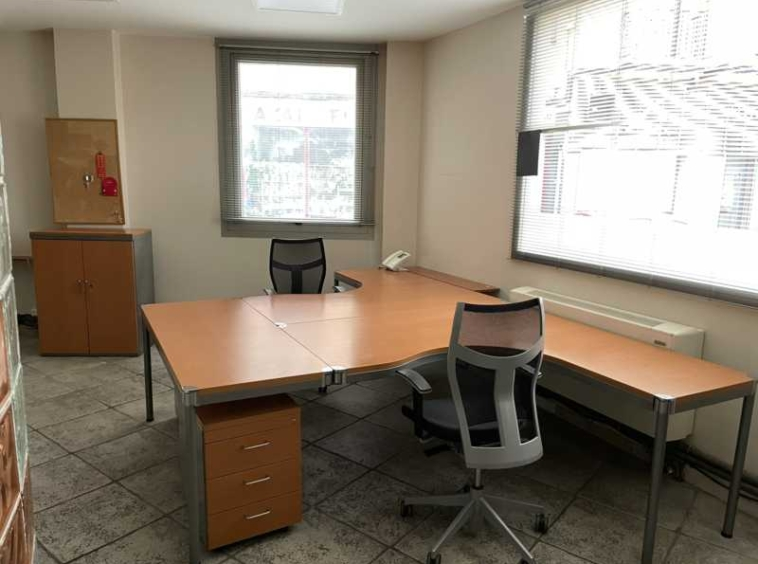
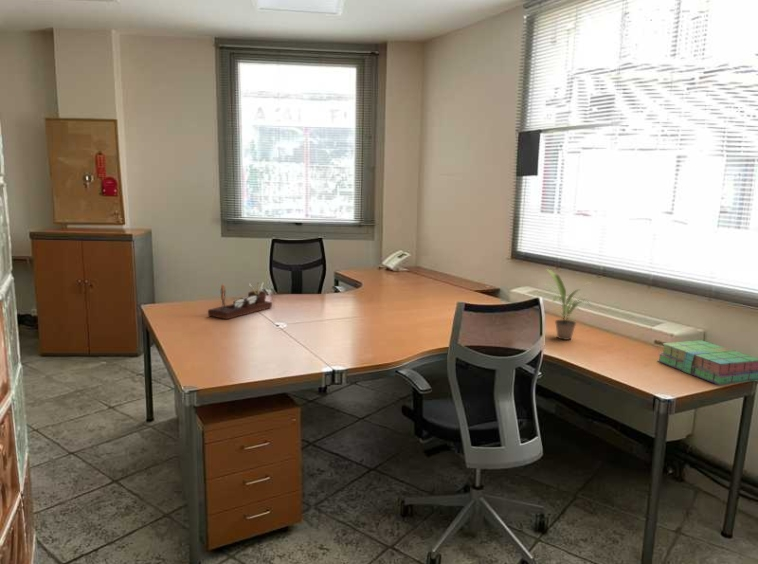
+ desk organizer [207,281,273,320]
+ stack of books [656,339,758,386]
+ potted plant [541,268,593,341]
